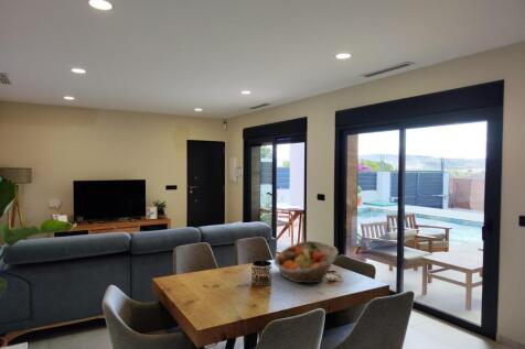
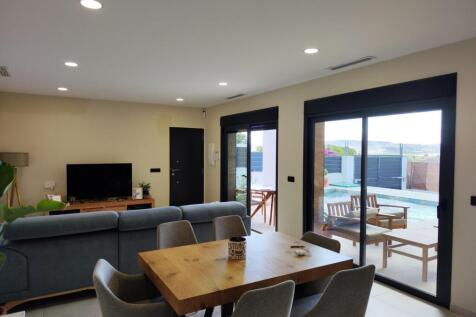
- fruit basket [272,240,339,285]
